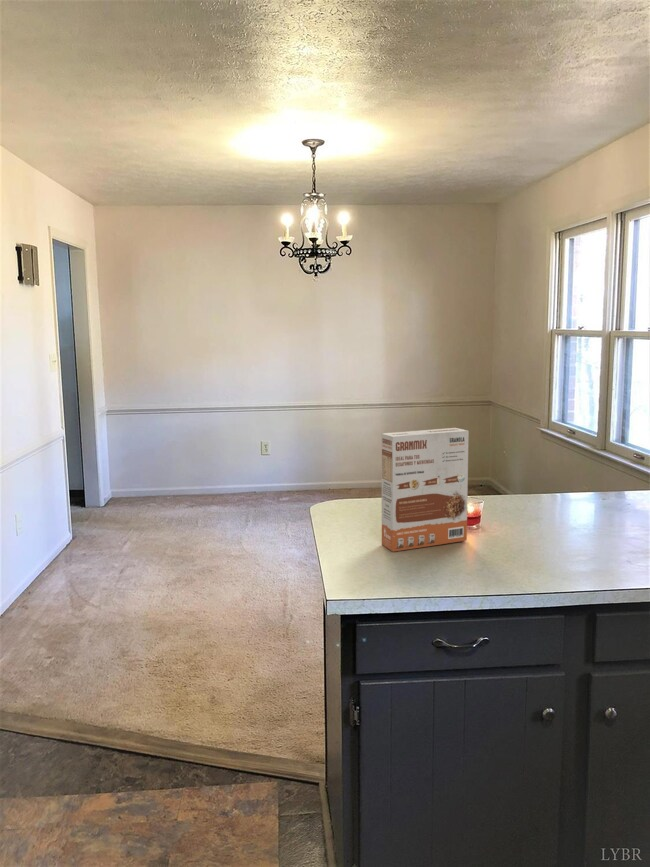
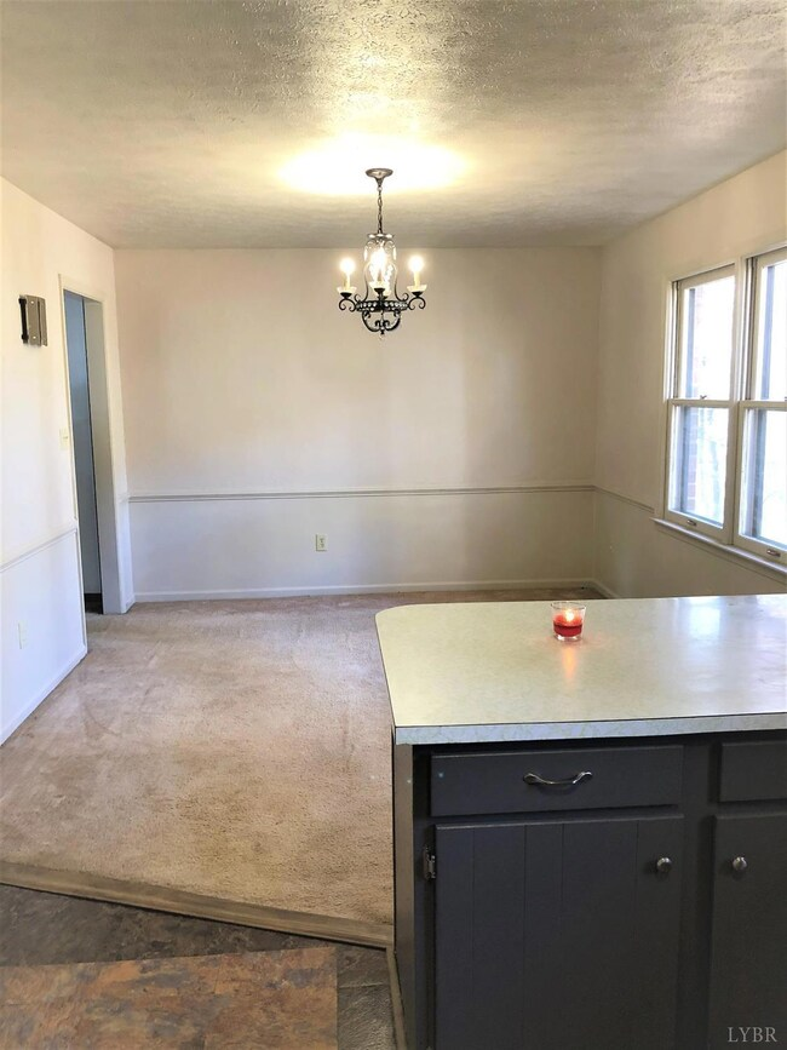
- cereal box [381,427,470,552]
